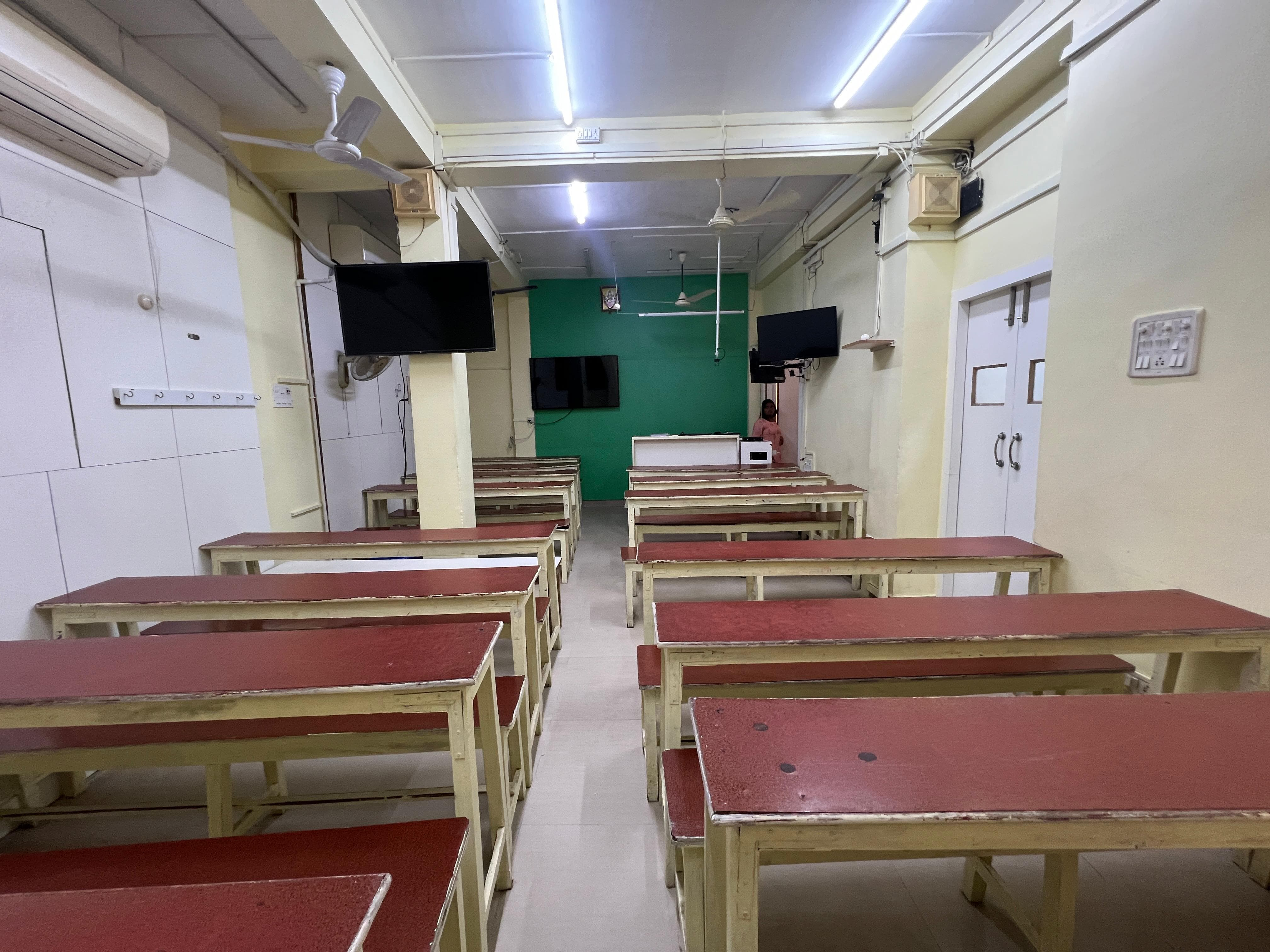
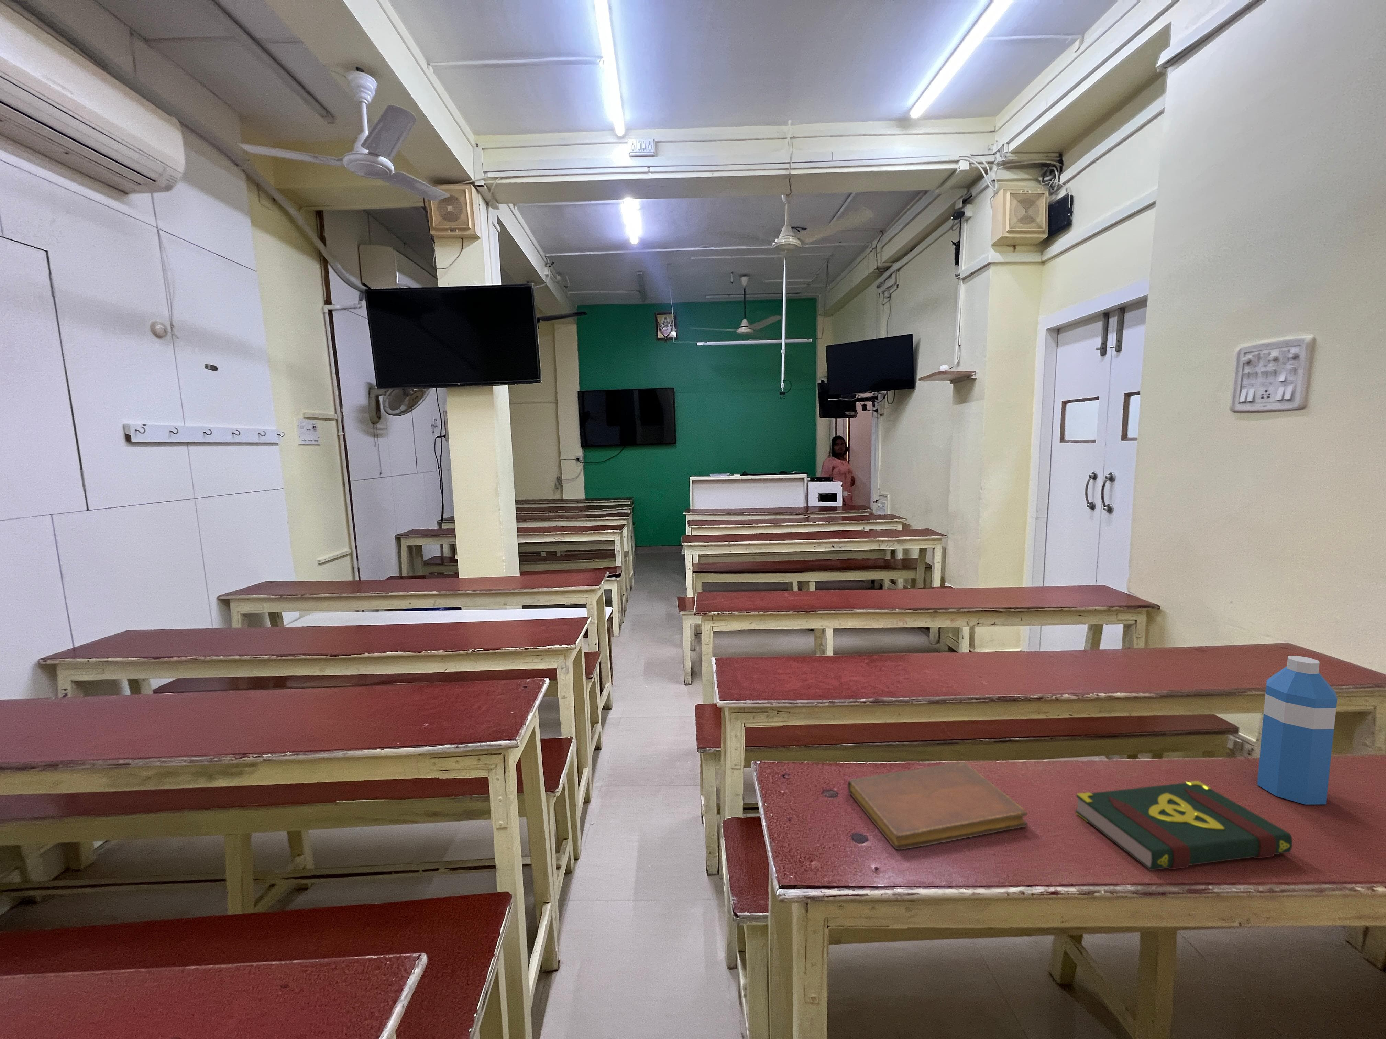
+ water bottle [1257,655,1338,805]
+ book [1075,780,1293,871]
+ notebook [847,762,1028,850]
